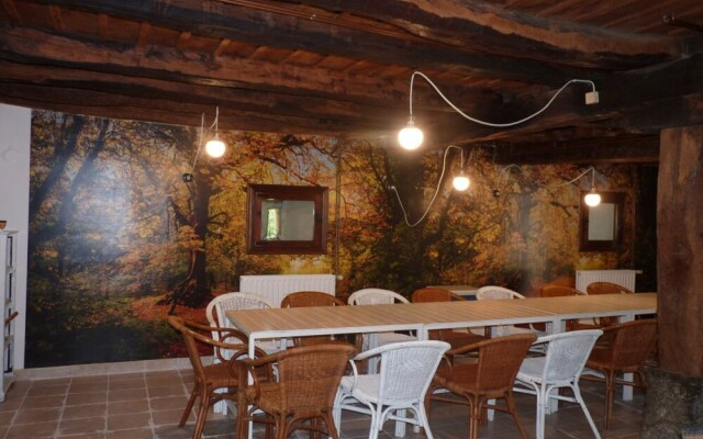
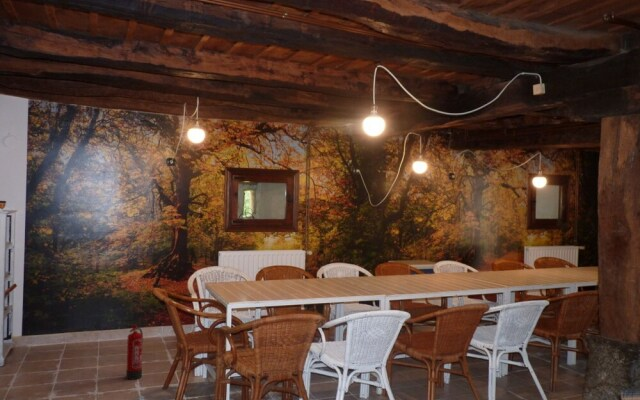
+ fire extinguisher [125,323,144,381]
